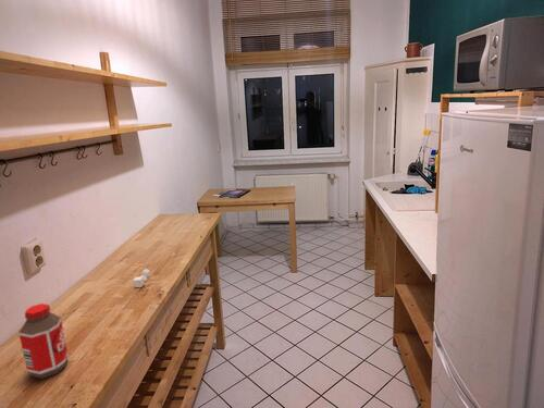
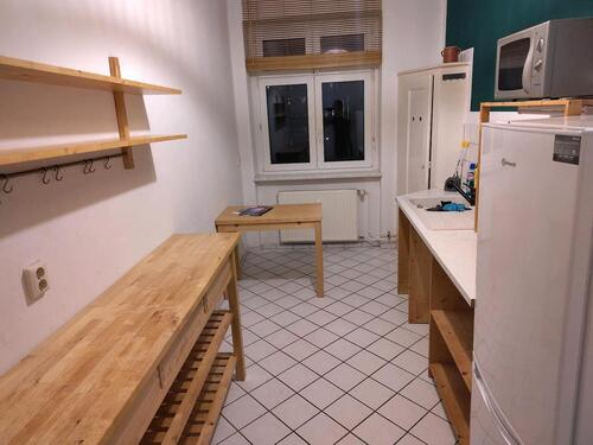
- salt and pepper shaker set [132,268,151,288]
- bottle [17,302,69,380]
